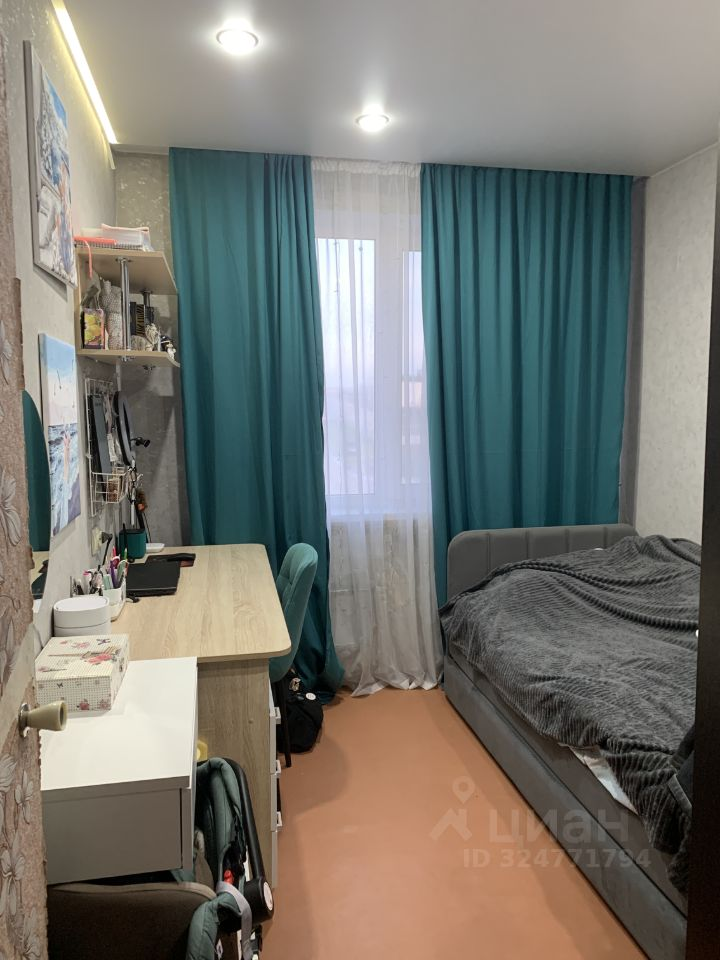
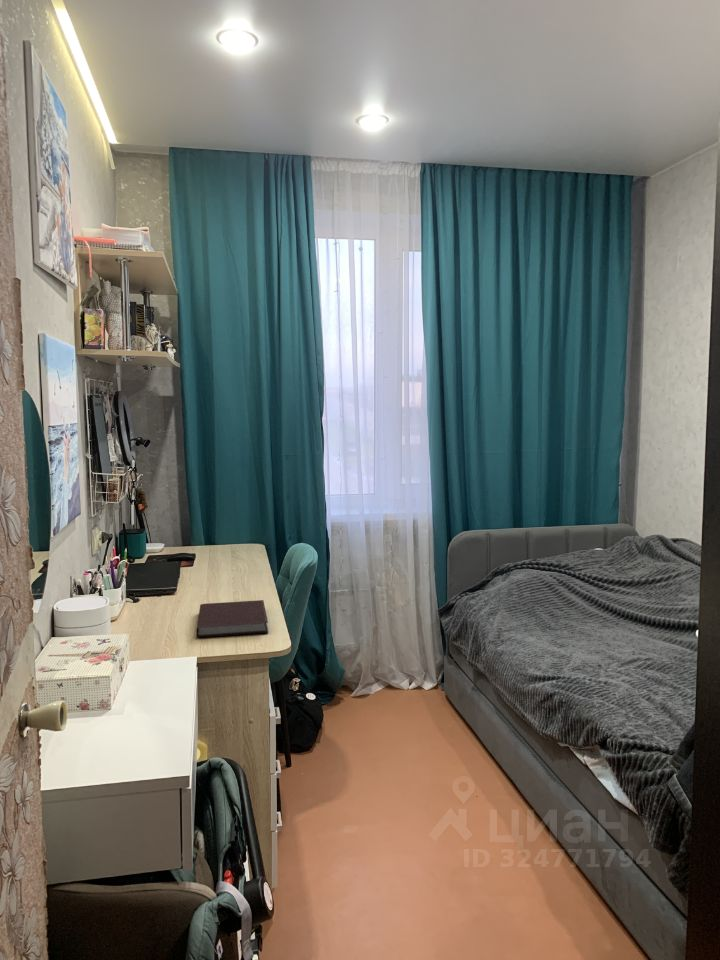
+ notebook [196,599,269,638]
